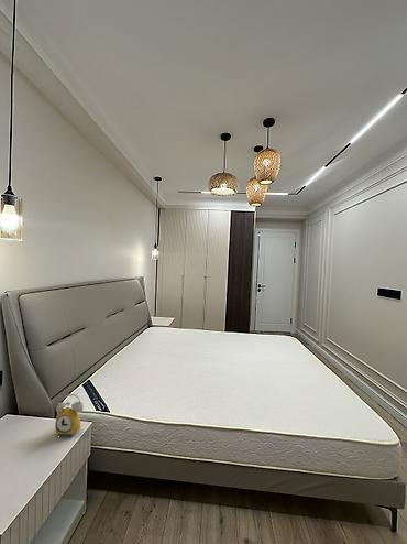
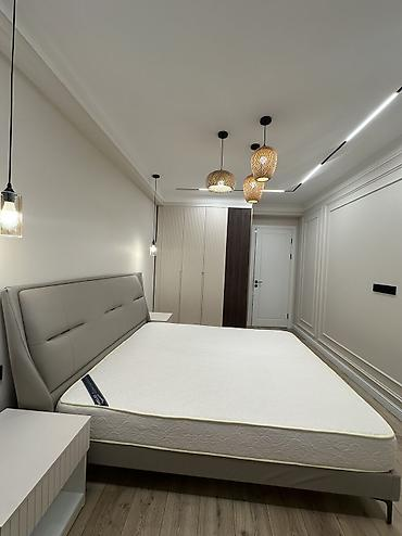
- alarm clock [54,393,85,436]
